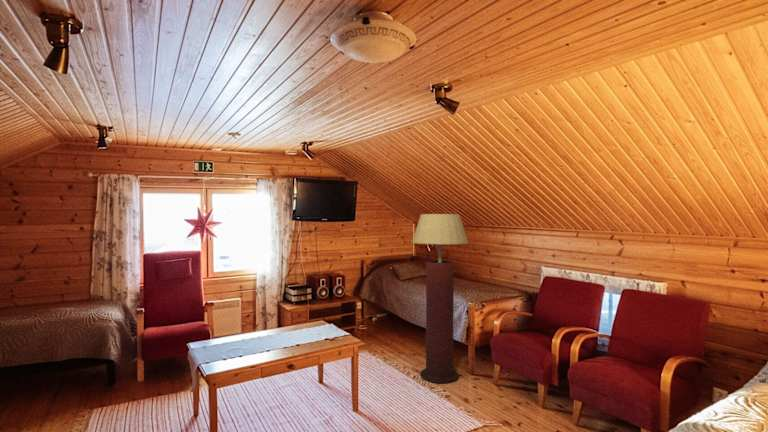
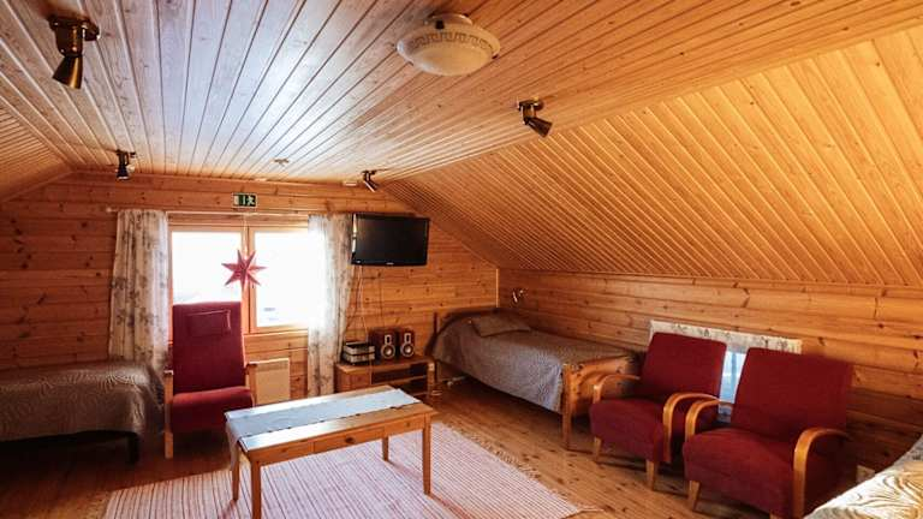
- floor lamp [411,213,469,384]
